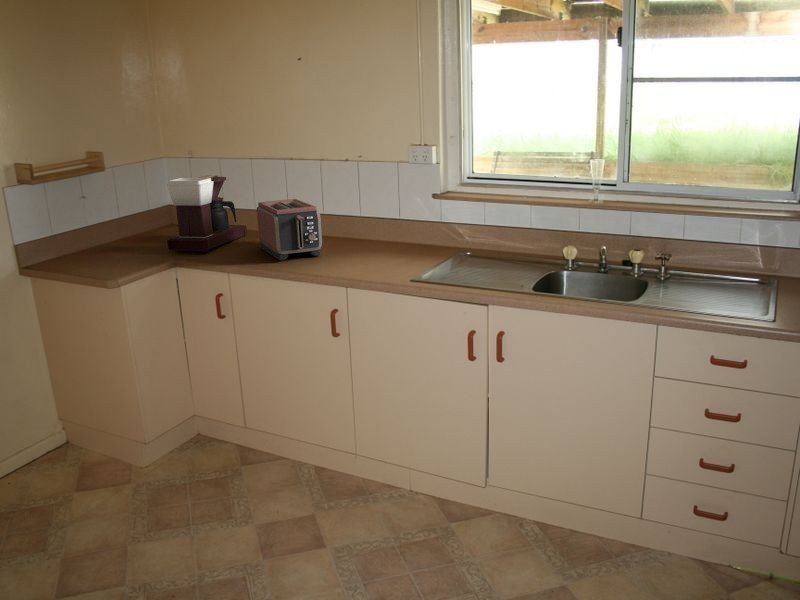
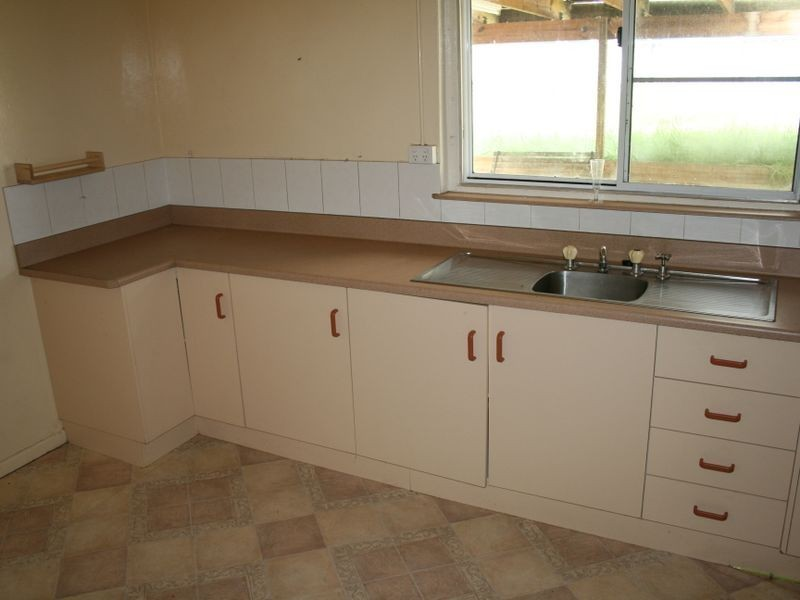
- coffee maker [166,174,248,253]
- toaster [256,198,323,261]
